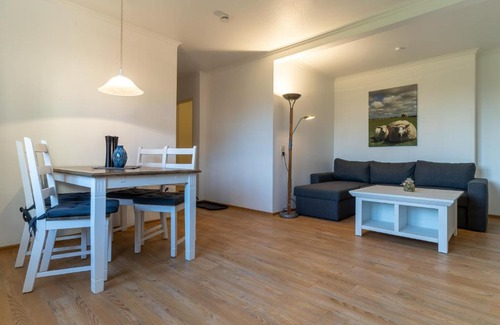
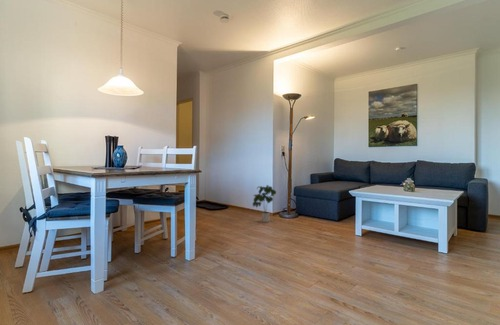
+ potted plant [252,184,277,223]
